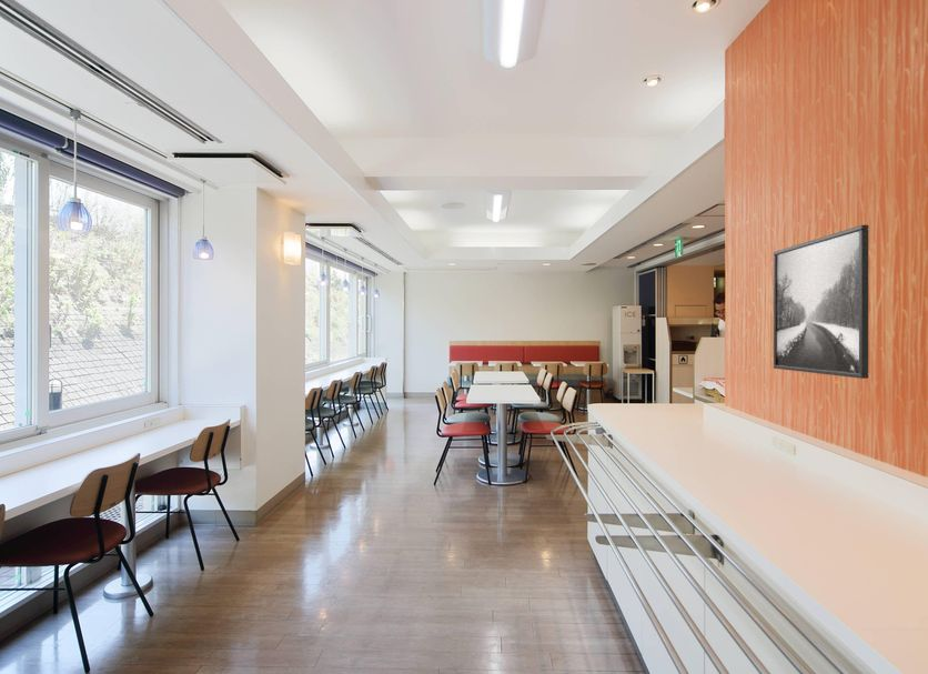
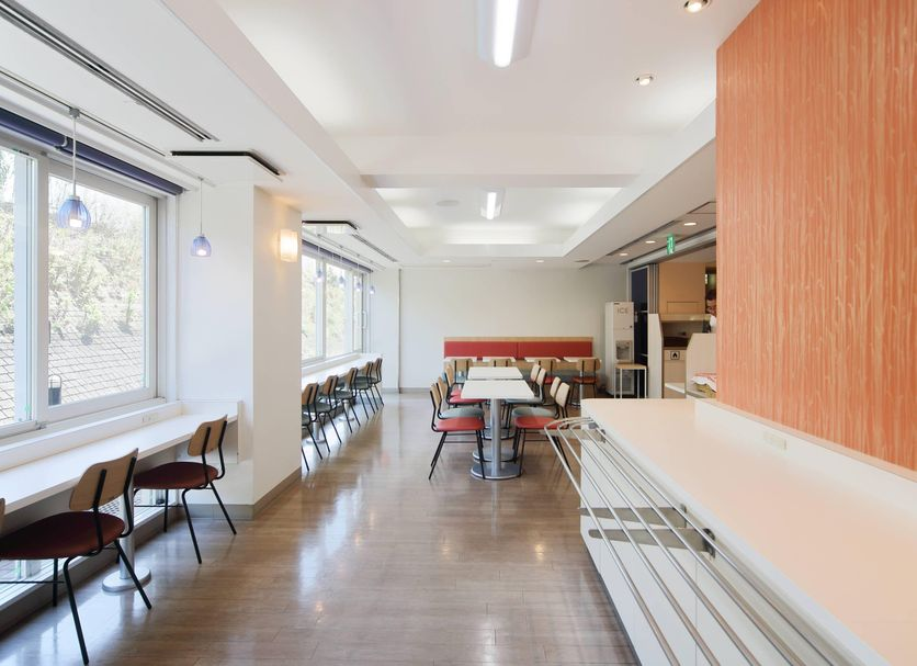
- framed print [773,224,869,380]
